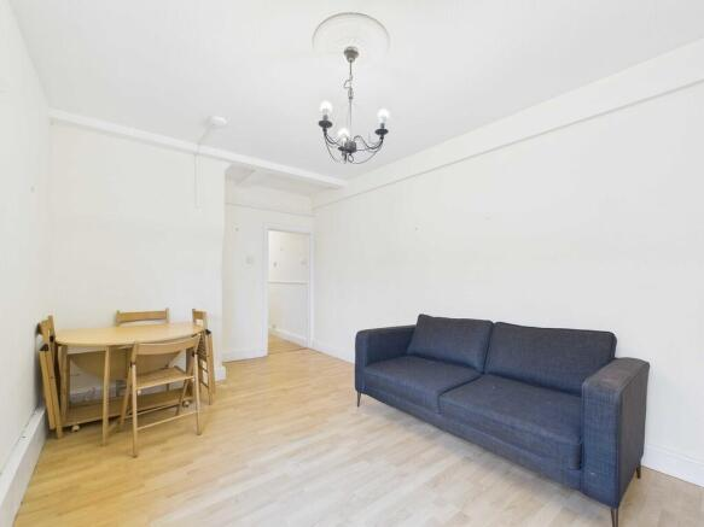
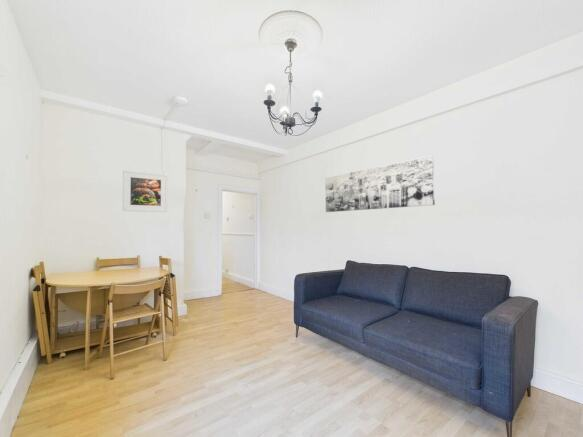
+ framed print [122,169,168,213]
+ wall art [324,155,436,213]
